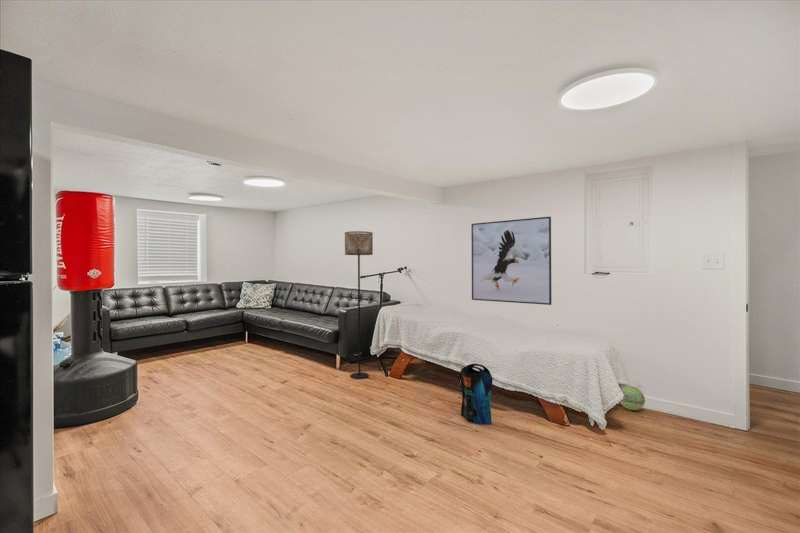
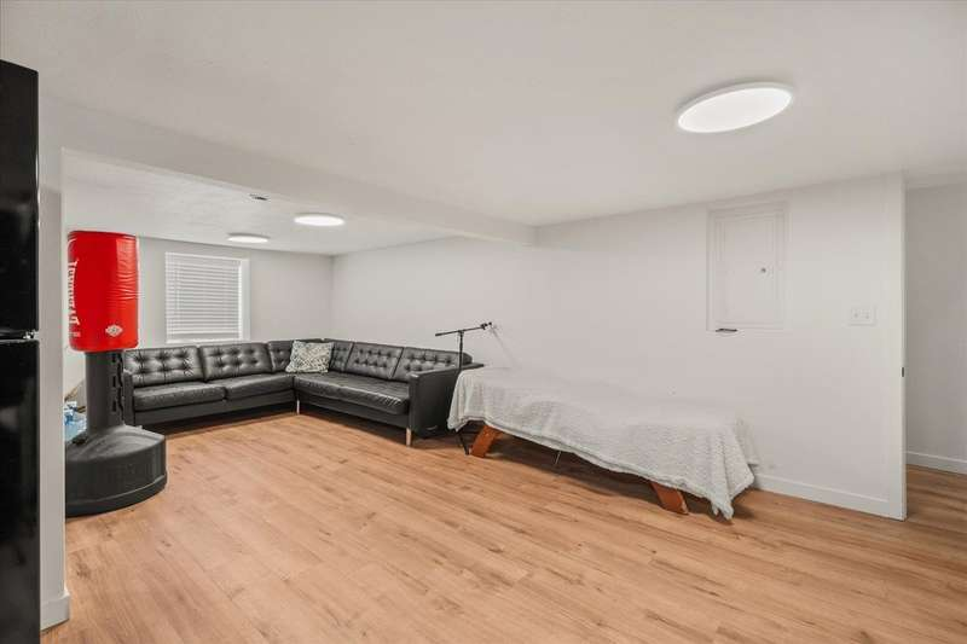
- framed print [470,216,552,306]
- pouch [459,363,494,425]
- floor lamp [344,230,374,380]
- ball [619,385,646,411]
